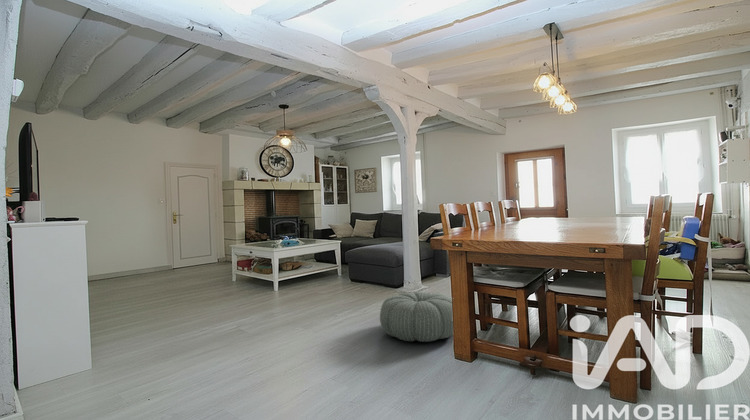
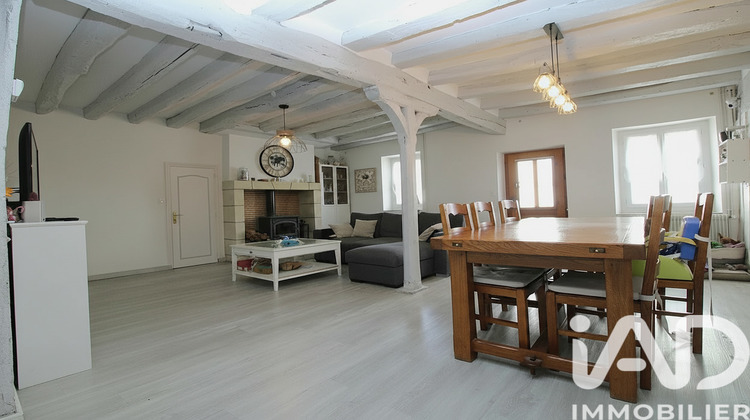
- pouf [379,291,454,343]
